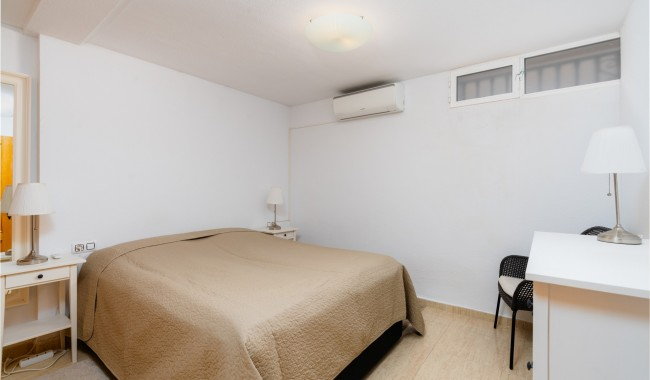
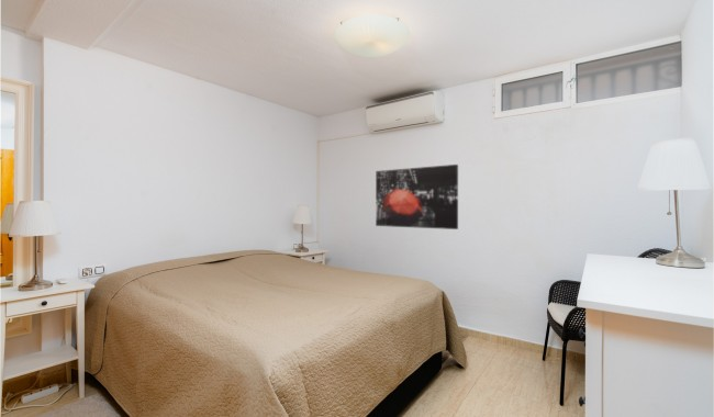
+ wall art [375,164,459,230]
